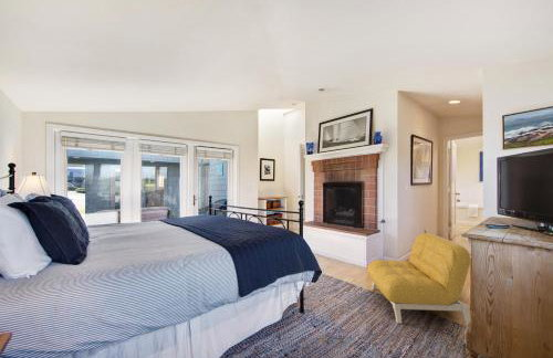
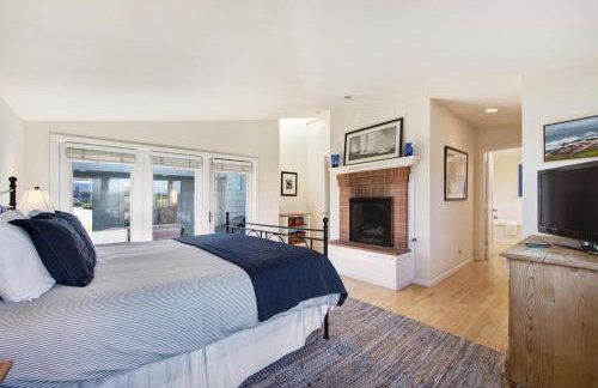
- armchair [366,232,472,327]
